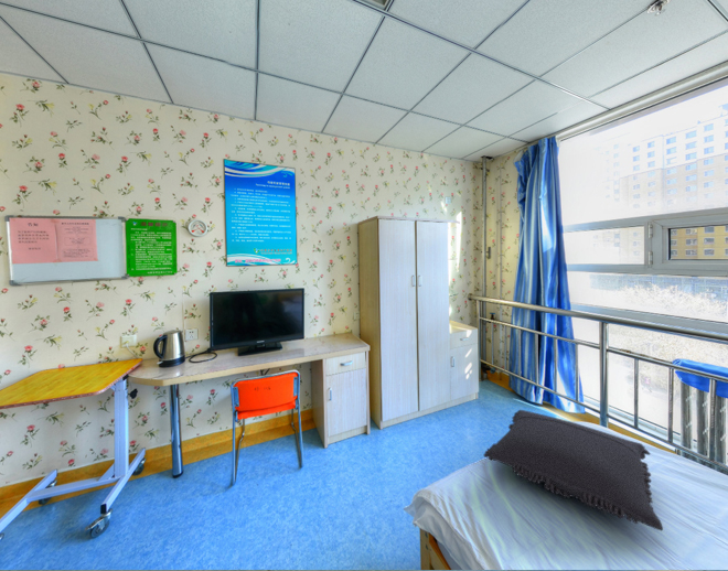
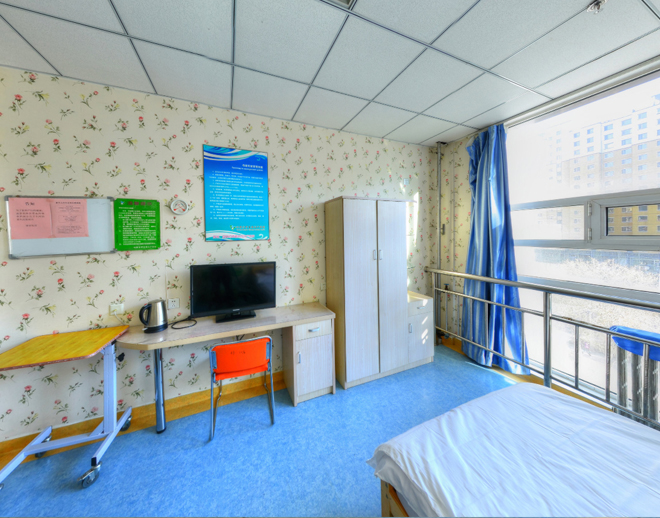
- pillow [482,409,664,531]
